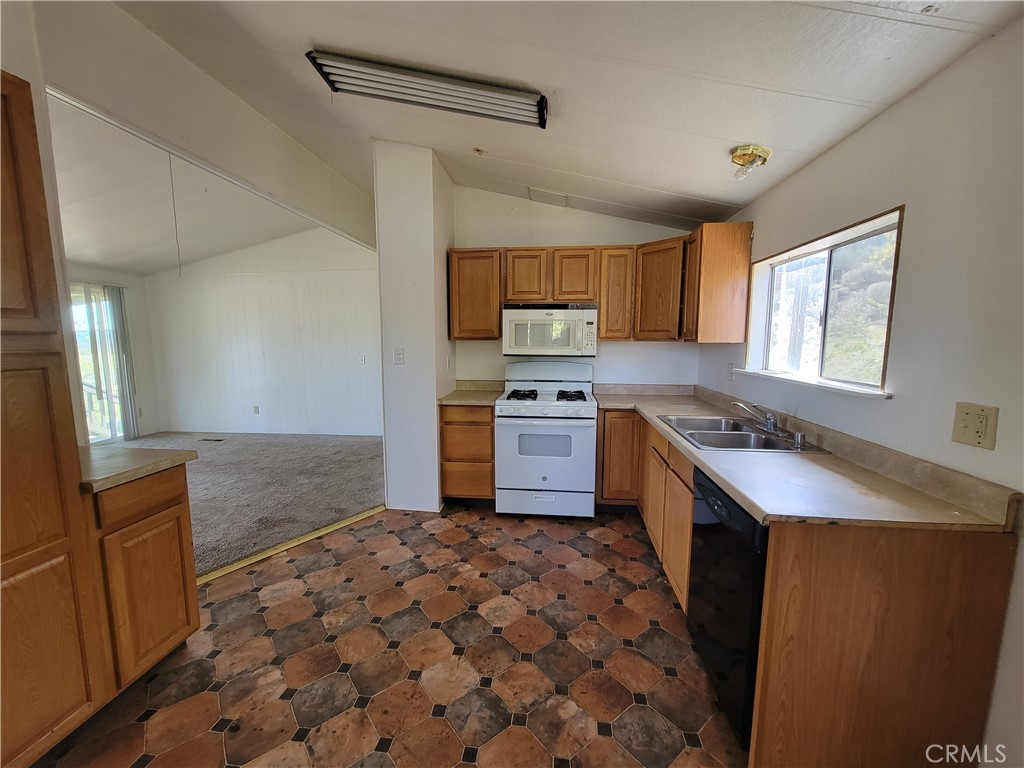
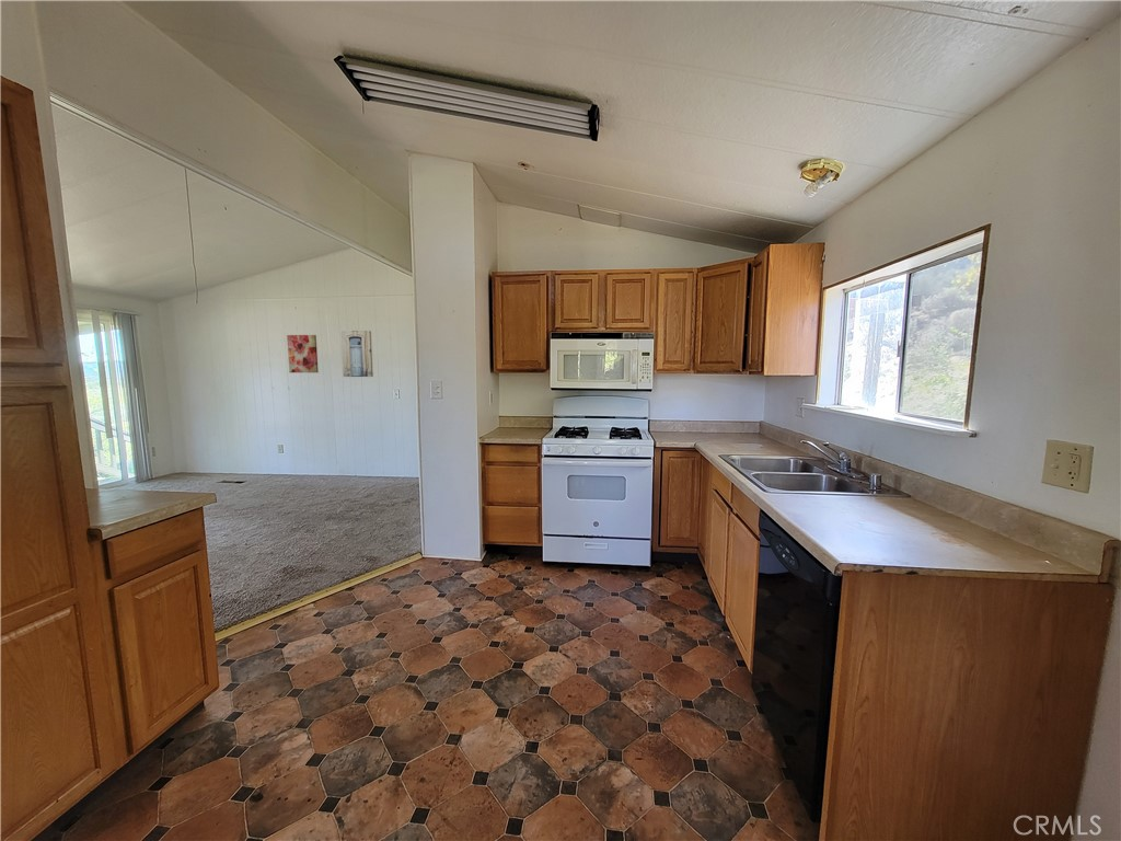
+ wall art [286,334,320,373]
+ wall art [340,330,374,378]
